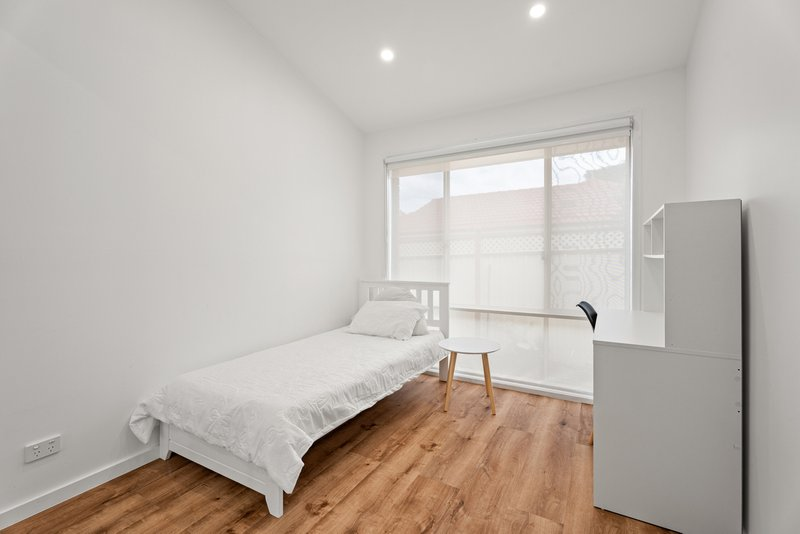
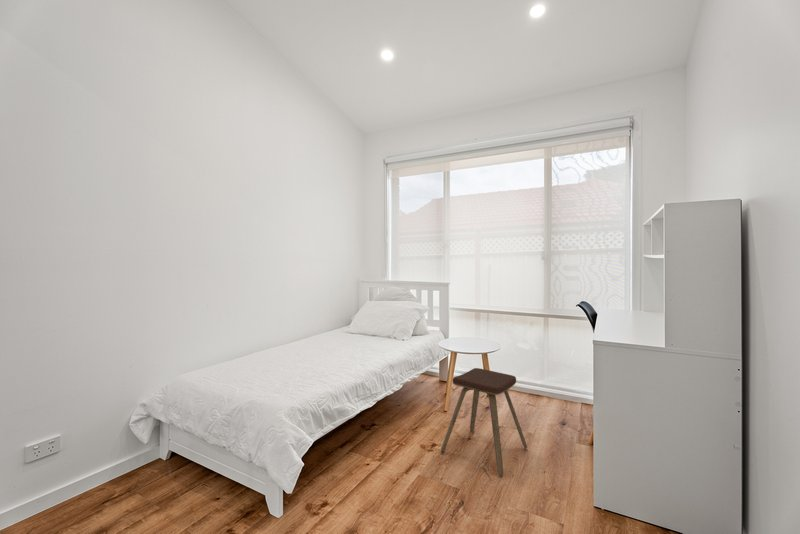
+ music stool [440,367,528,477]
